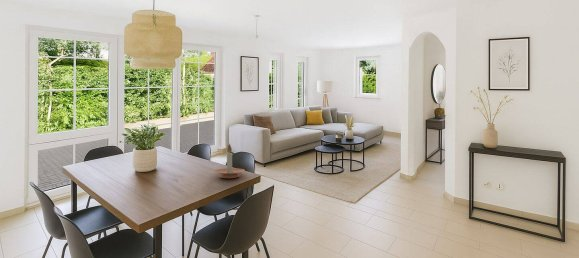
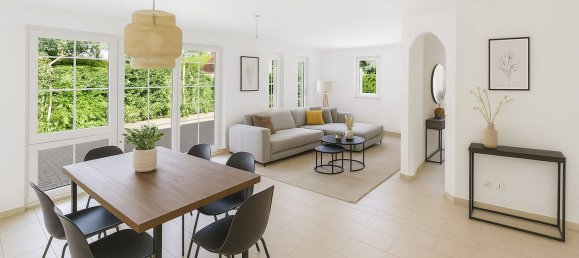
- candle holder [213,143,246,179]
